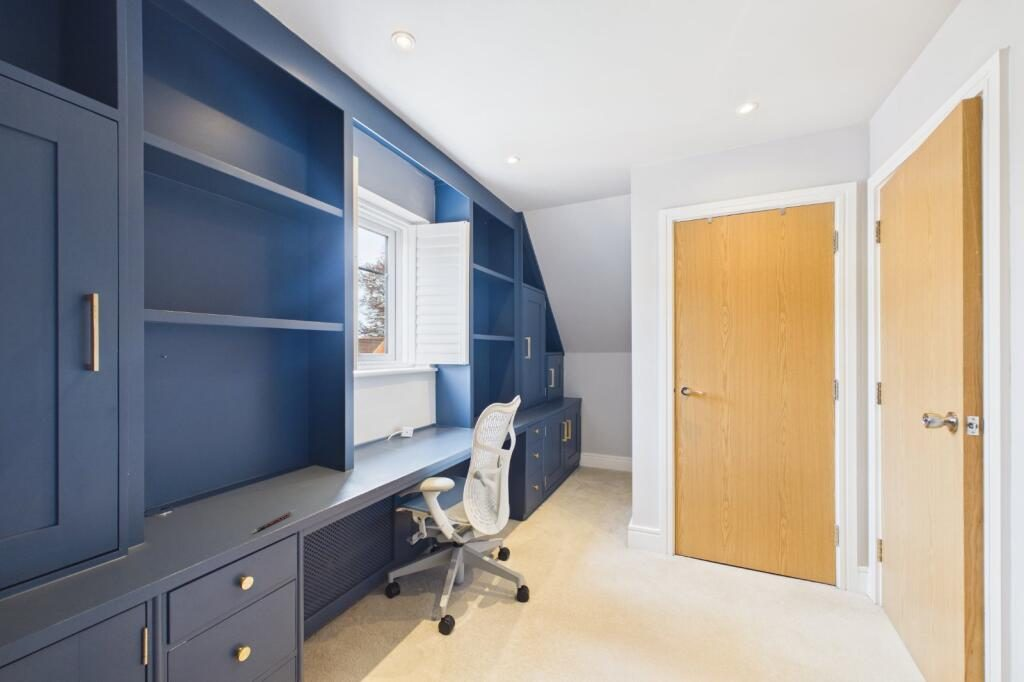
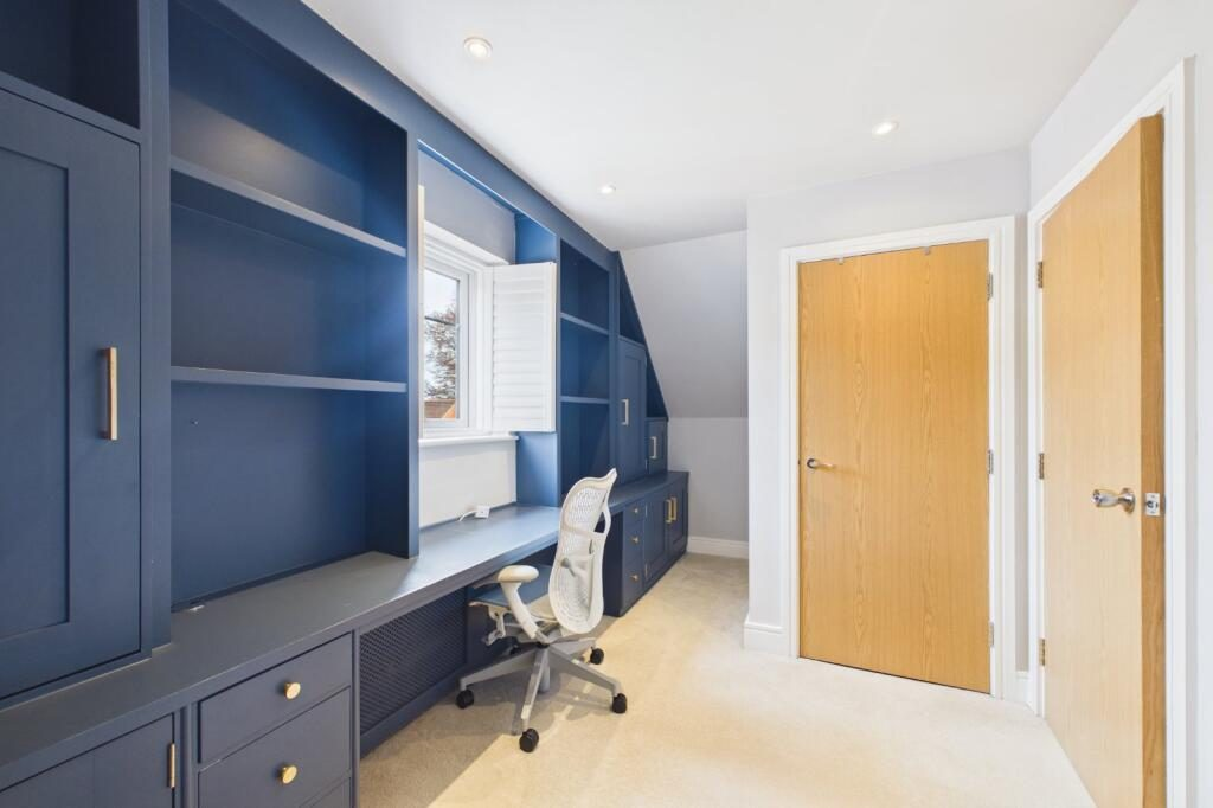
- pen [251,511,293,534]
